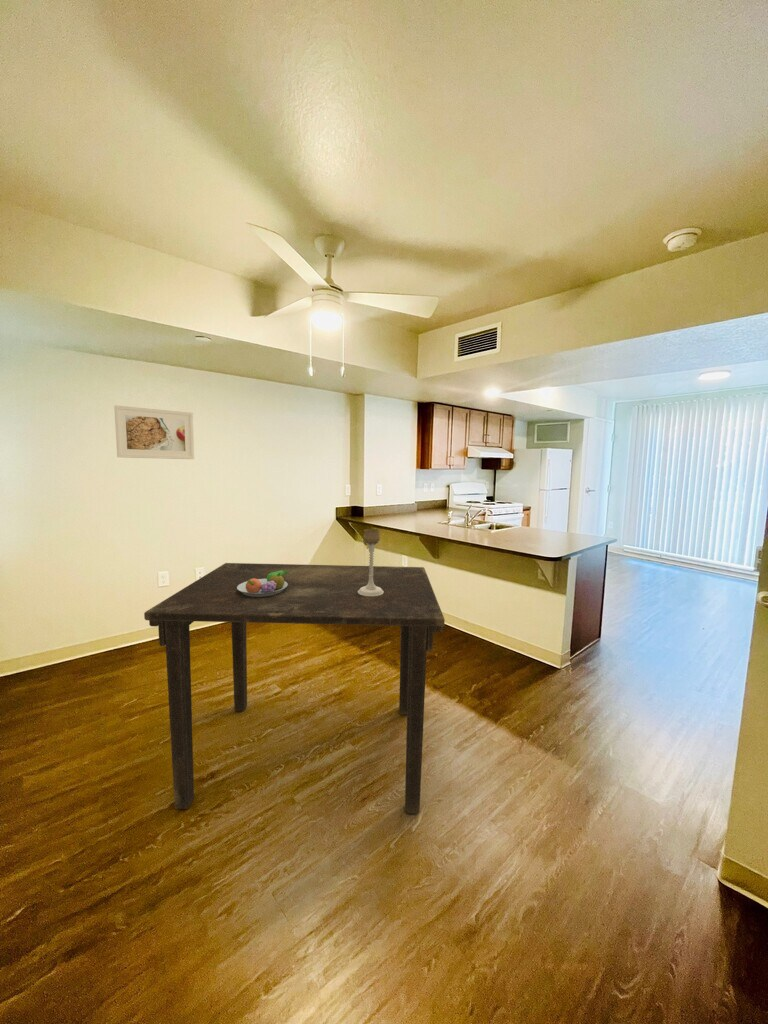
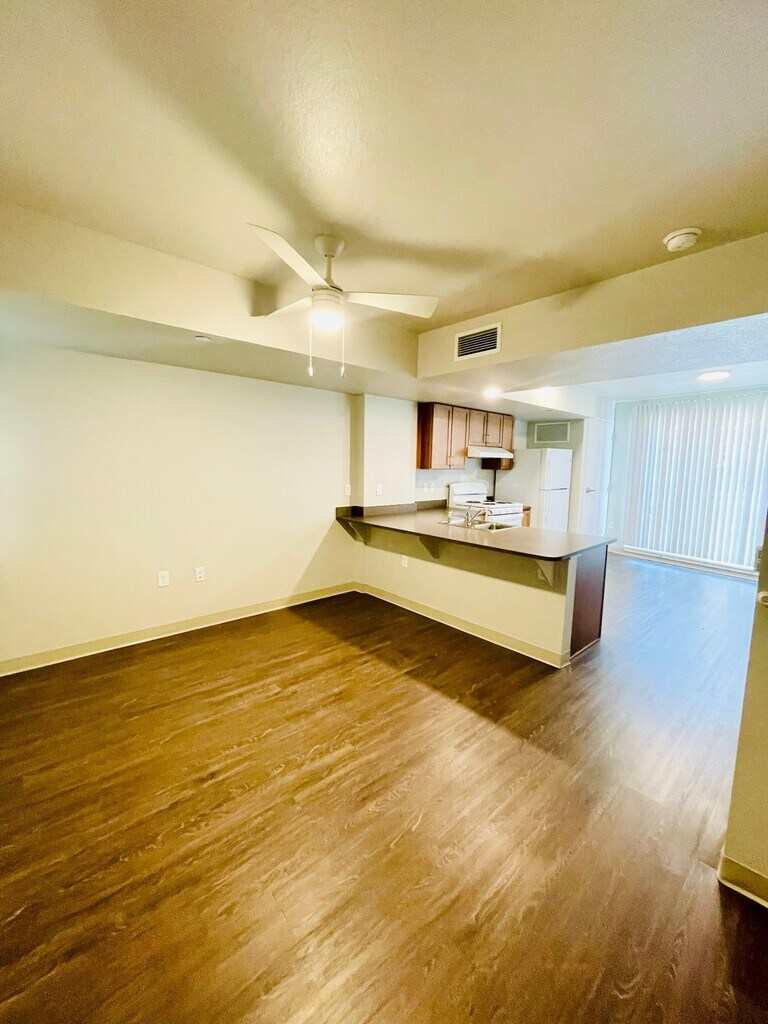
- dining table [143,562,446,815]
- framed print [113,404,195,460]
- fruit bowl [237,570,289,597]
- candle holder [358,528,384,597]
